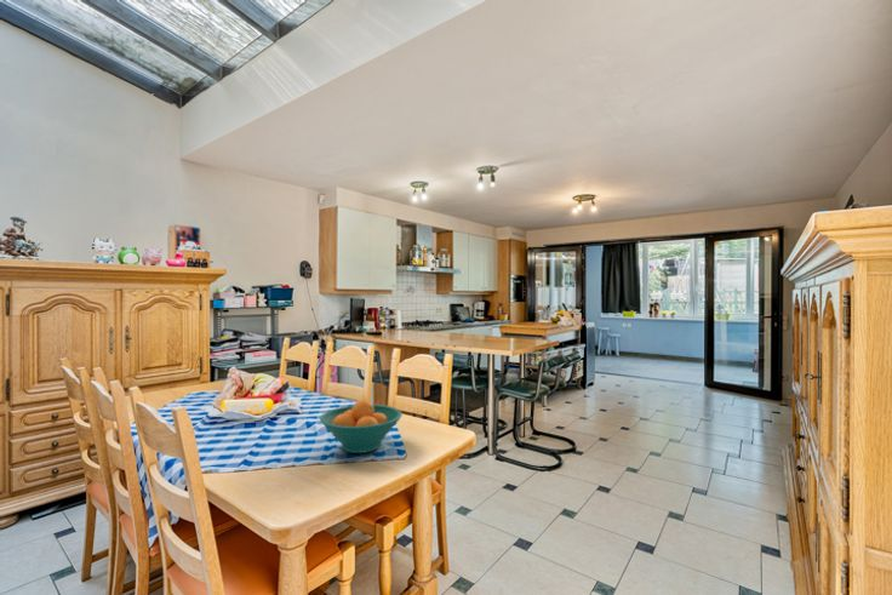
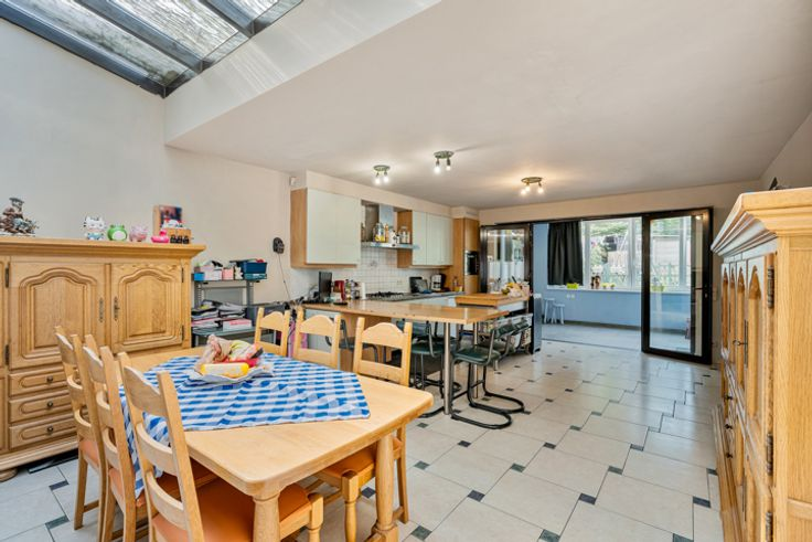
- fruit bowl [319,399,404,454]
